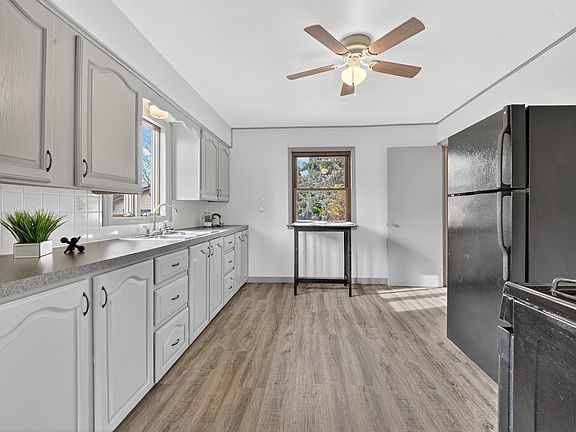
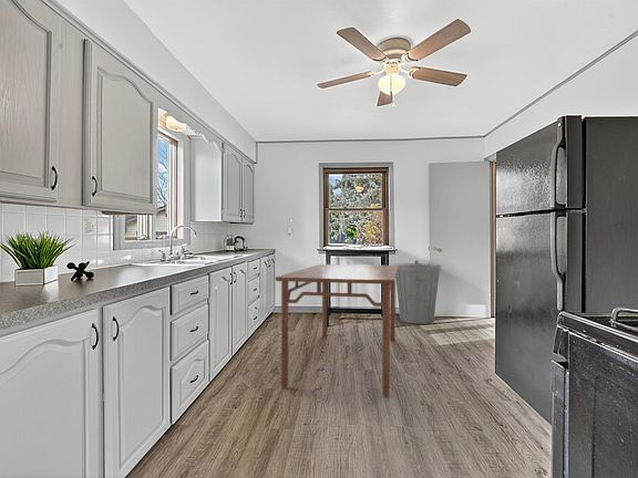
+ dining table [275,263,399,396]
+ trash can [392,259,442,325]
